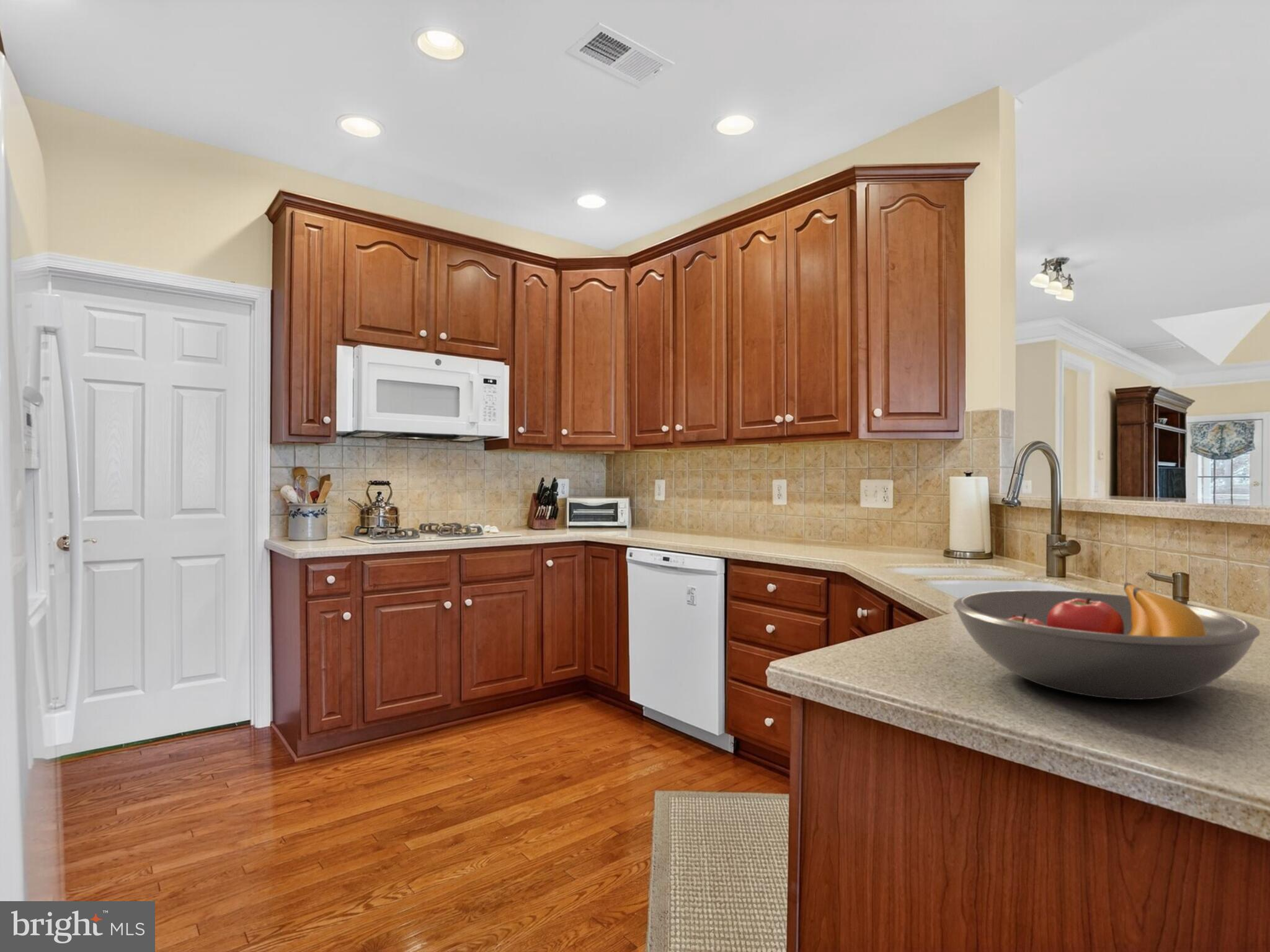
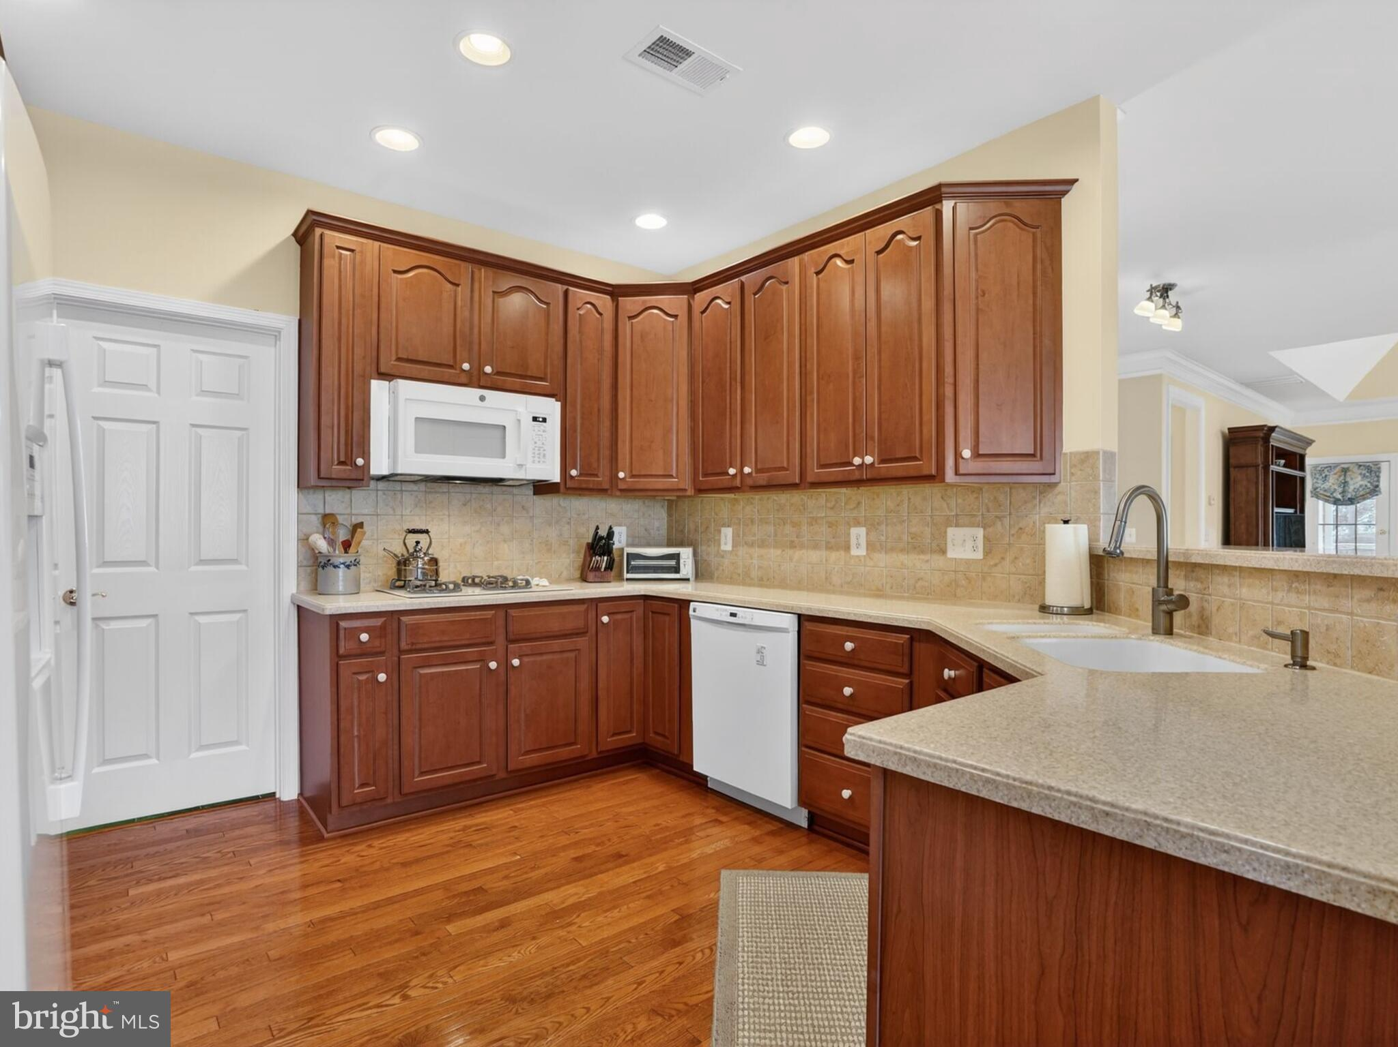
- fruit bowl [953,582,1261,700]
